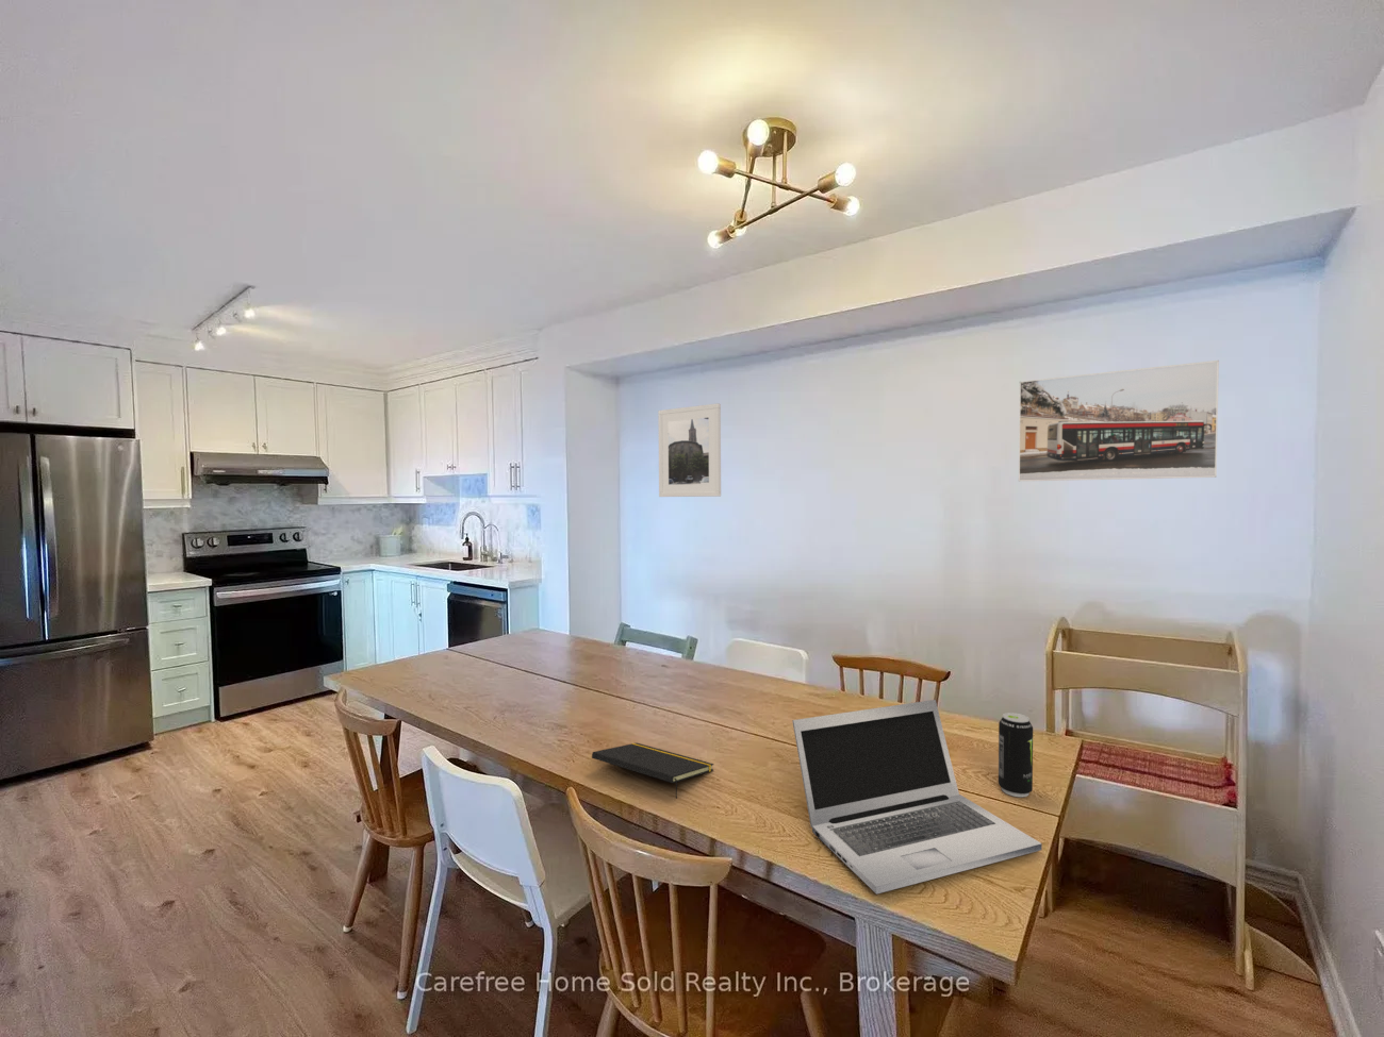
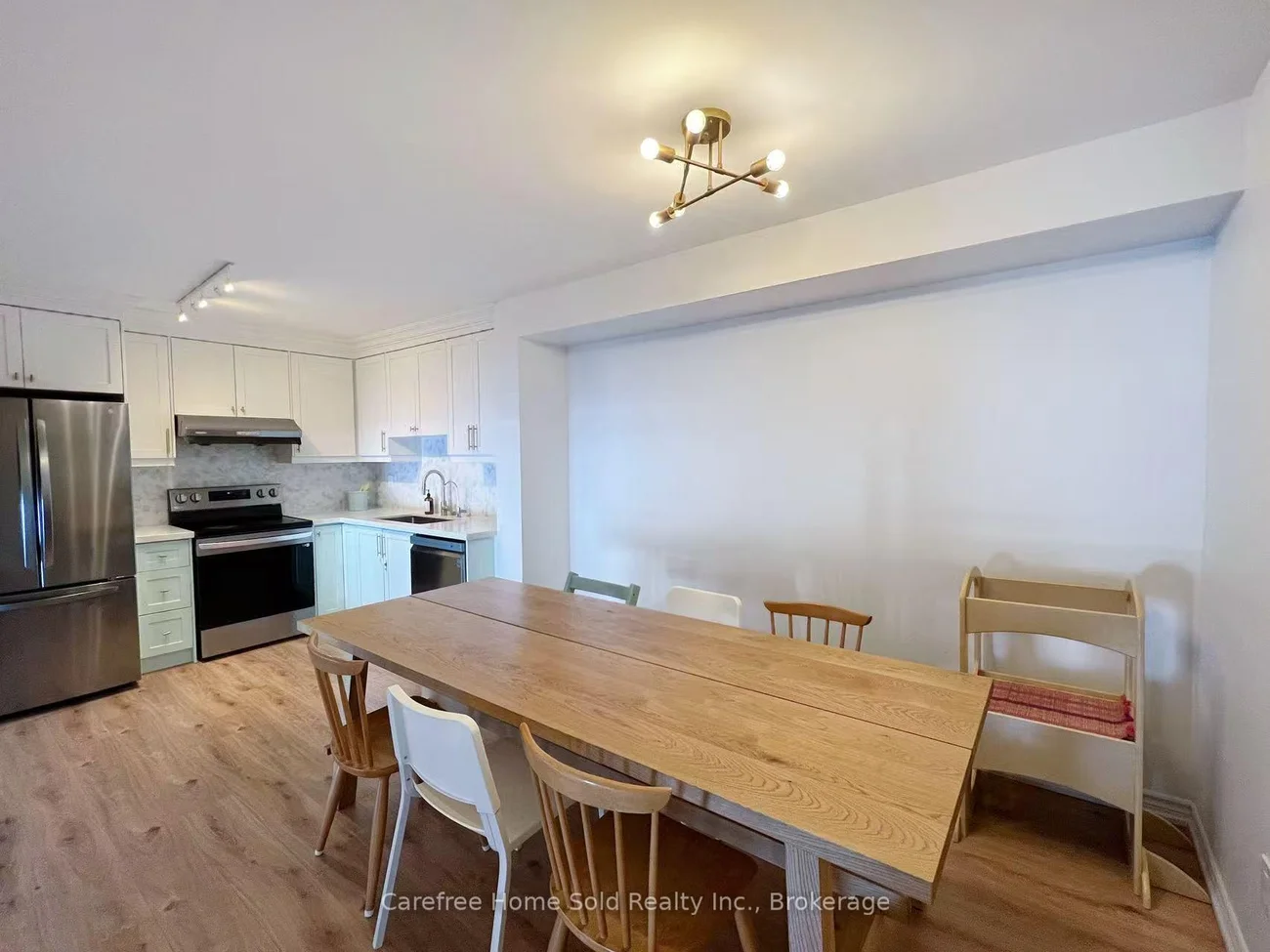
- laptop [791,699,1042,895]
- notepad [591,742,715,800]
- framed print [657,402,721,498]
- beverage can [997,711,1034,797]
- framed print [1018,359,1221,481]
